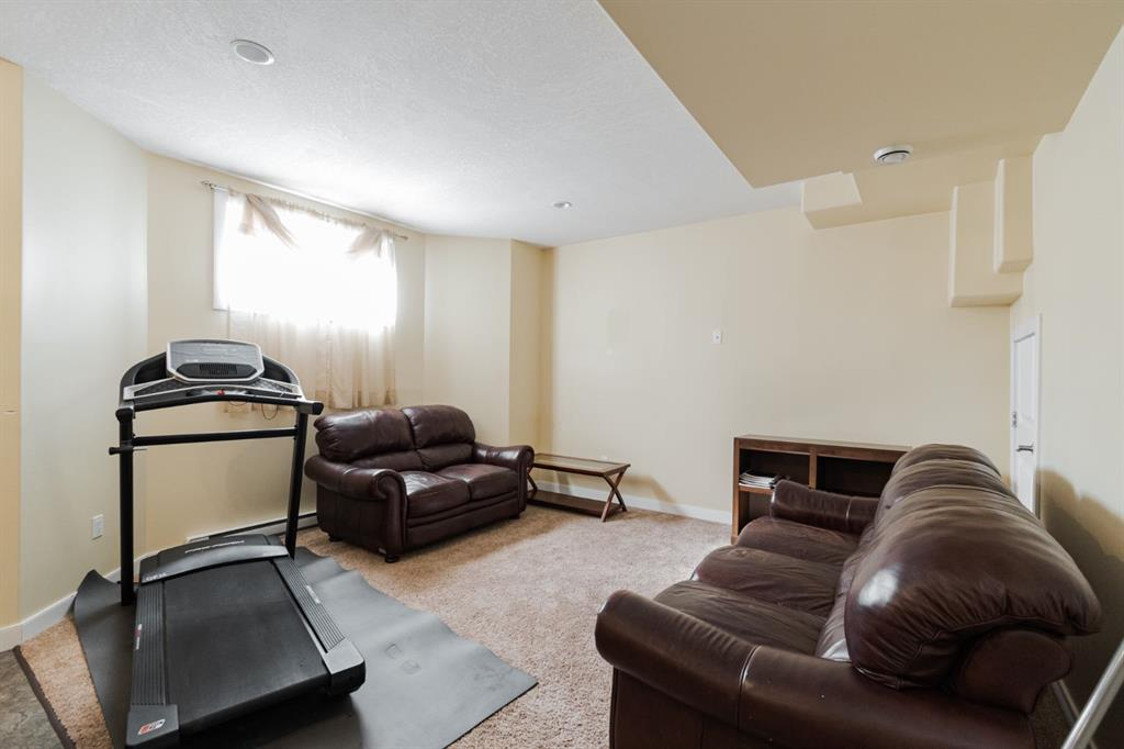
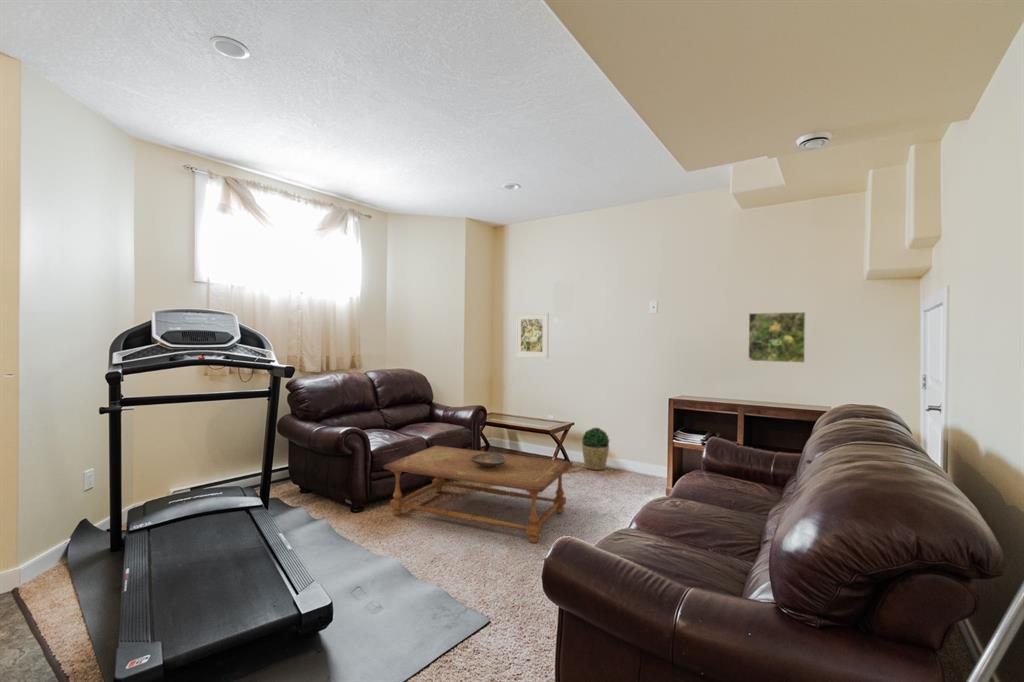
+ coffee table [382,445,574,544]
+ potted plant [581,427,611,471]
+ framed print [515,311,550,359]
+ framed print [747,311,807,364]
+ decorative bowl [470,452,506,469]
